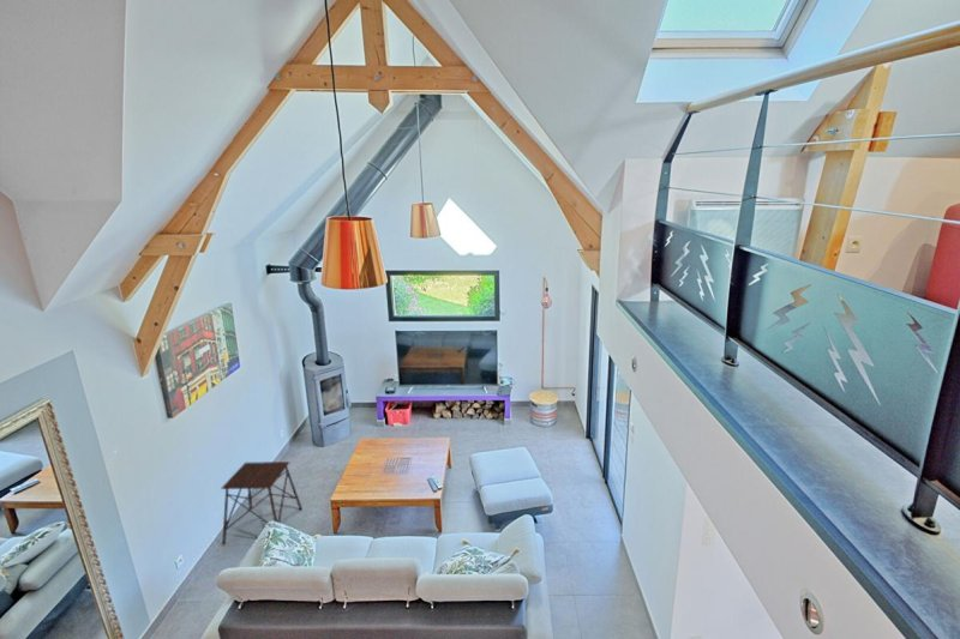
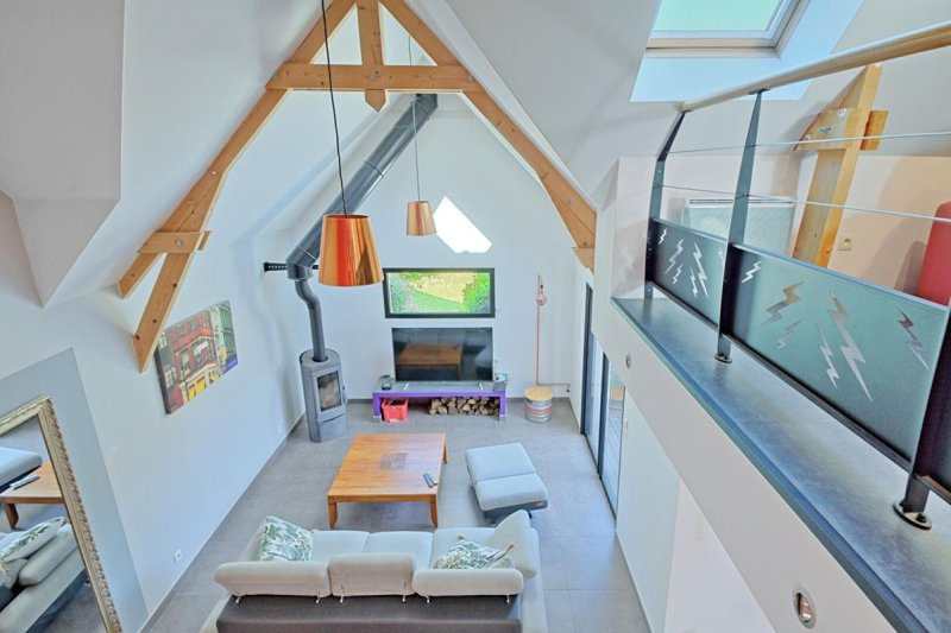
- side table [221,460,304,545]
